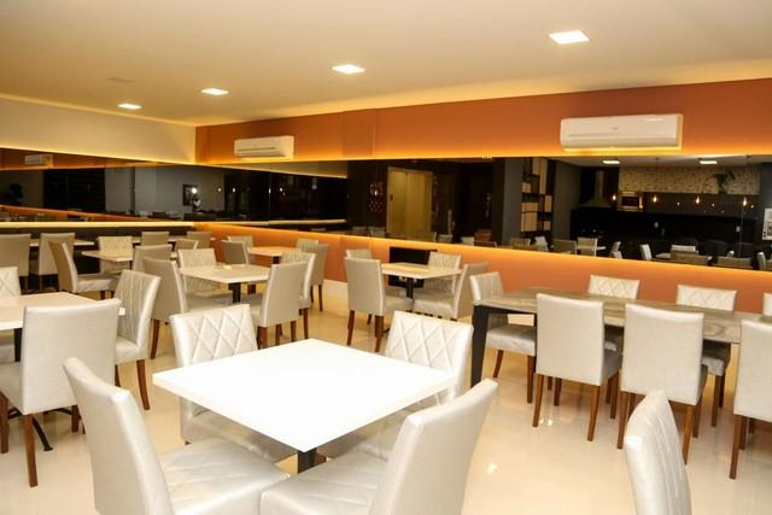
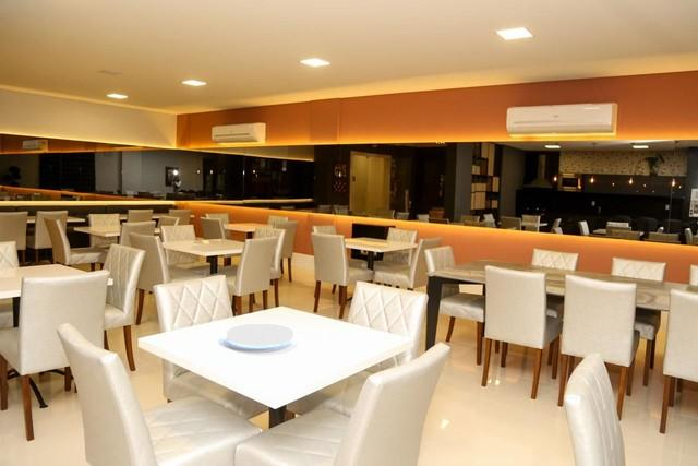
+ plate [226,323,294,347]
